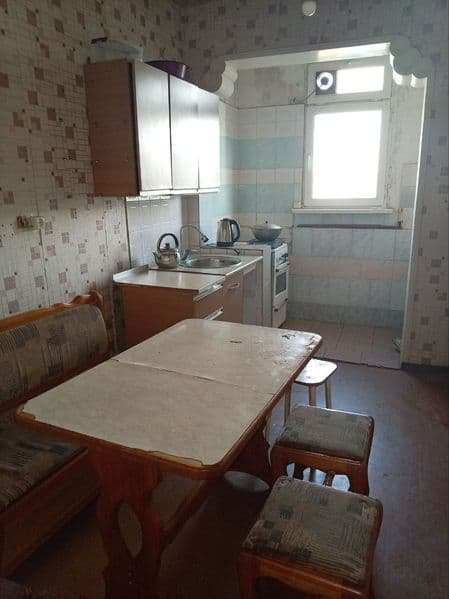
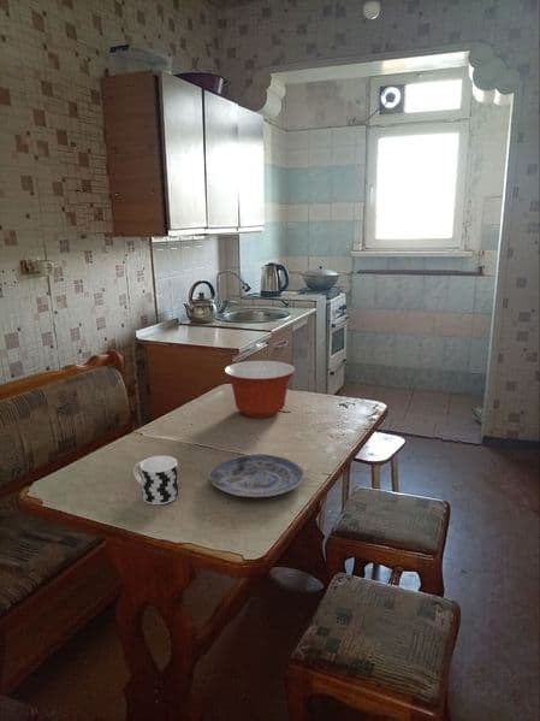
+ mixing bowl [224,360,296,419]
+ cup [132,455,180,506]
+ plate [208,453,305,498]
